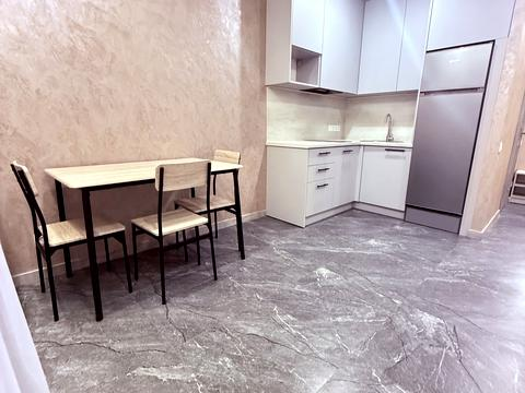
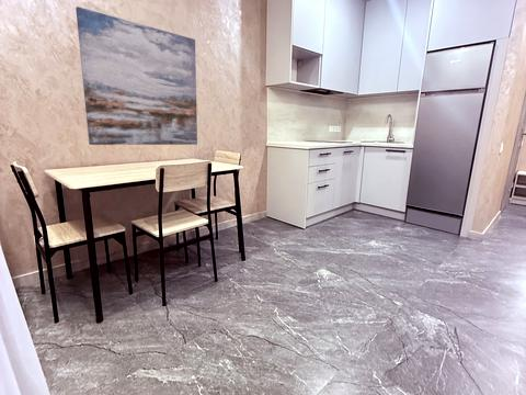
+ wall art [75,5,198,146]
